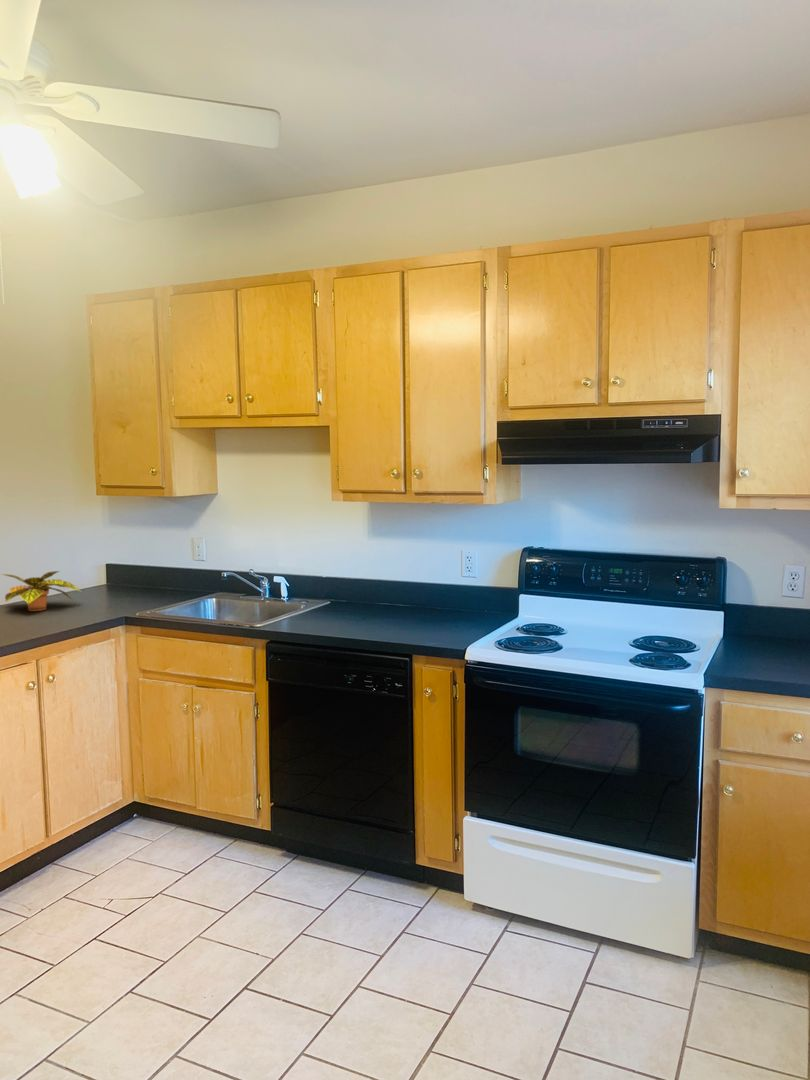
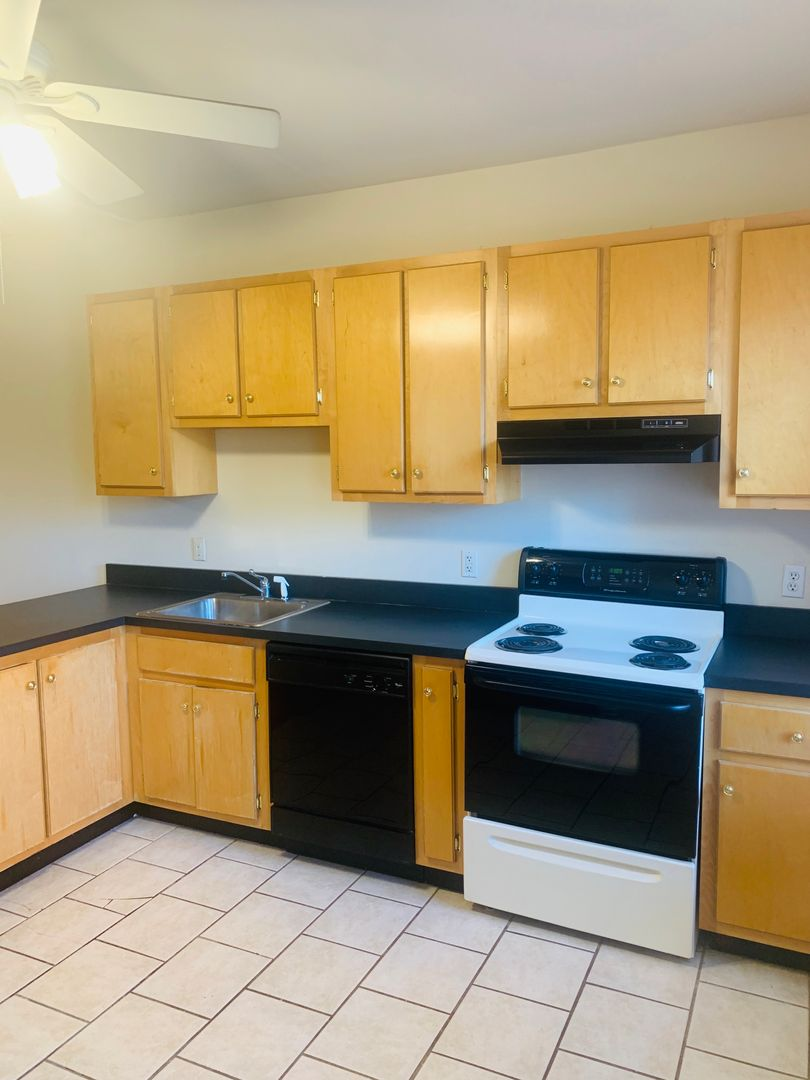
- plant [0,570,81,612]
